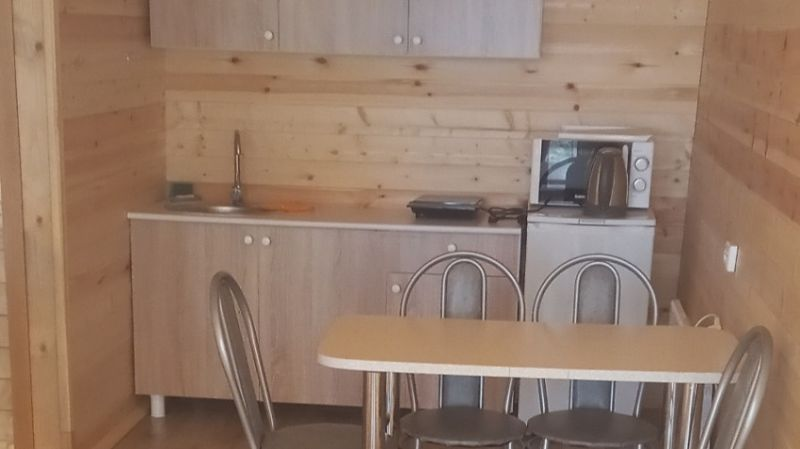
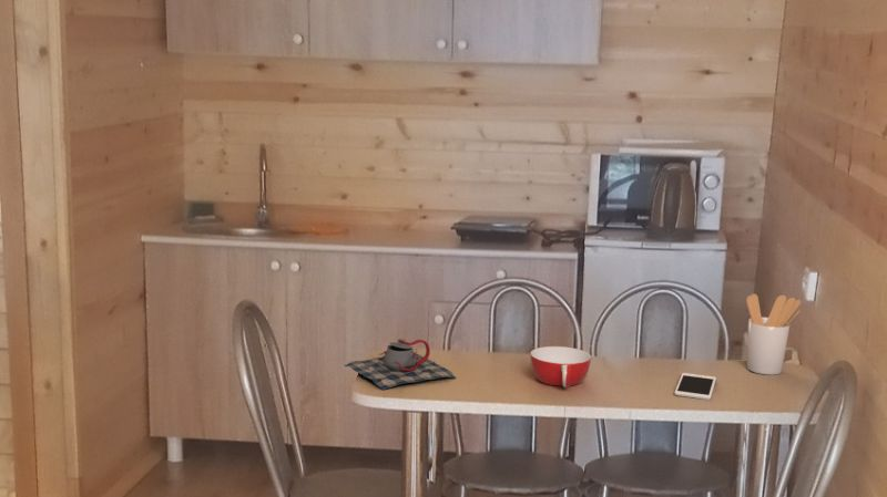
+ cell phone [674,372,717,401]
+ teapot [343,338,457,392]
+ bowl [530,345,592,389]
+ utensil holder [745,293,802,376]
